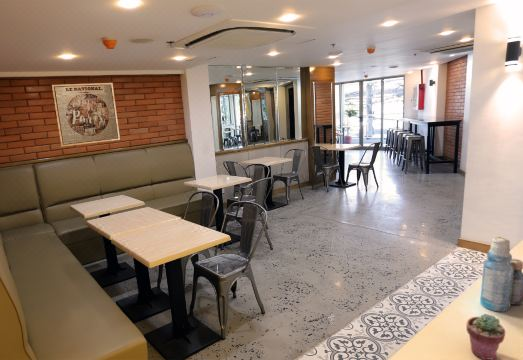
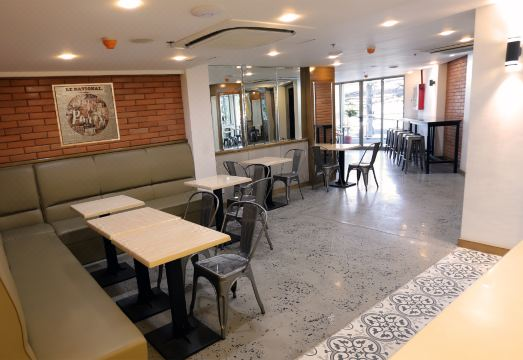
- bottle [479,236,523,313]
- potted succulent [465,313,506,360]
